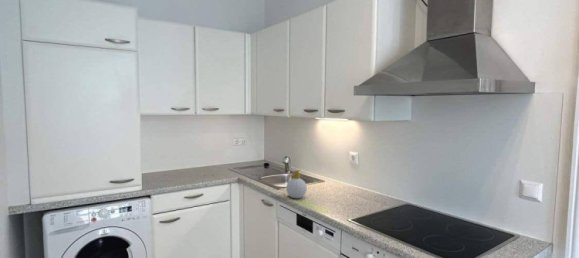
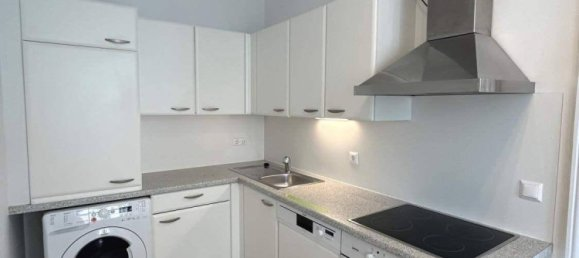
- soap bottle [285,169,308,199]
